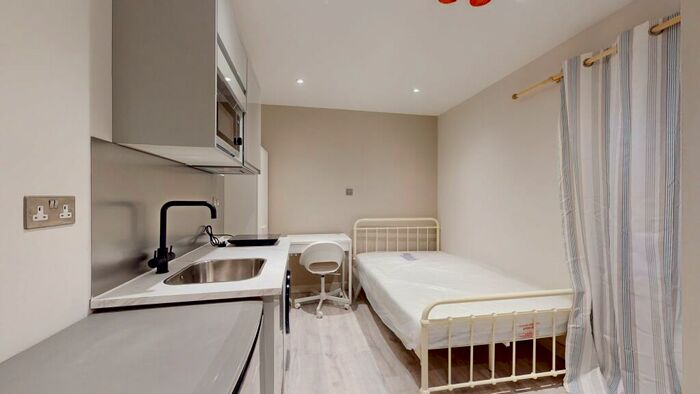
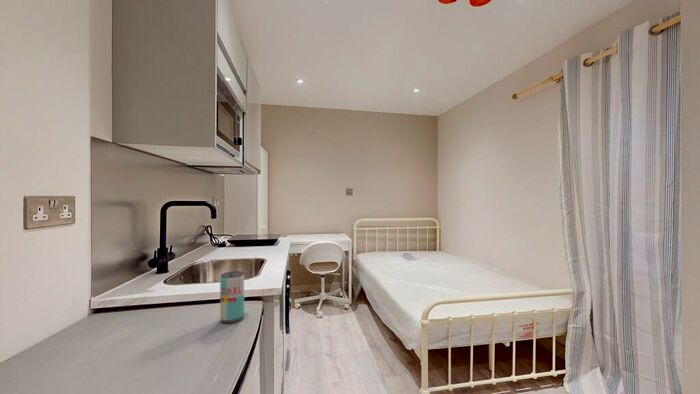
+ beverage can [219,270,245,324]
